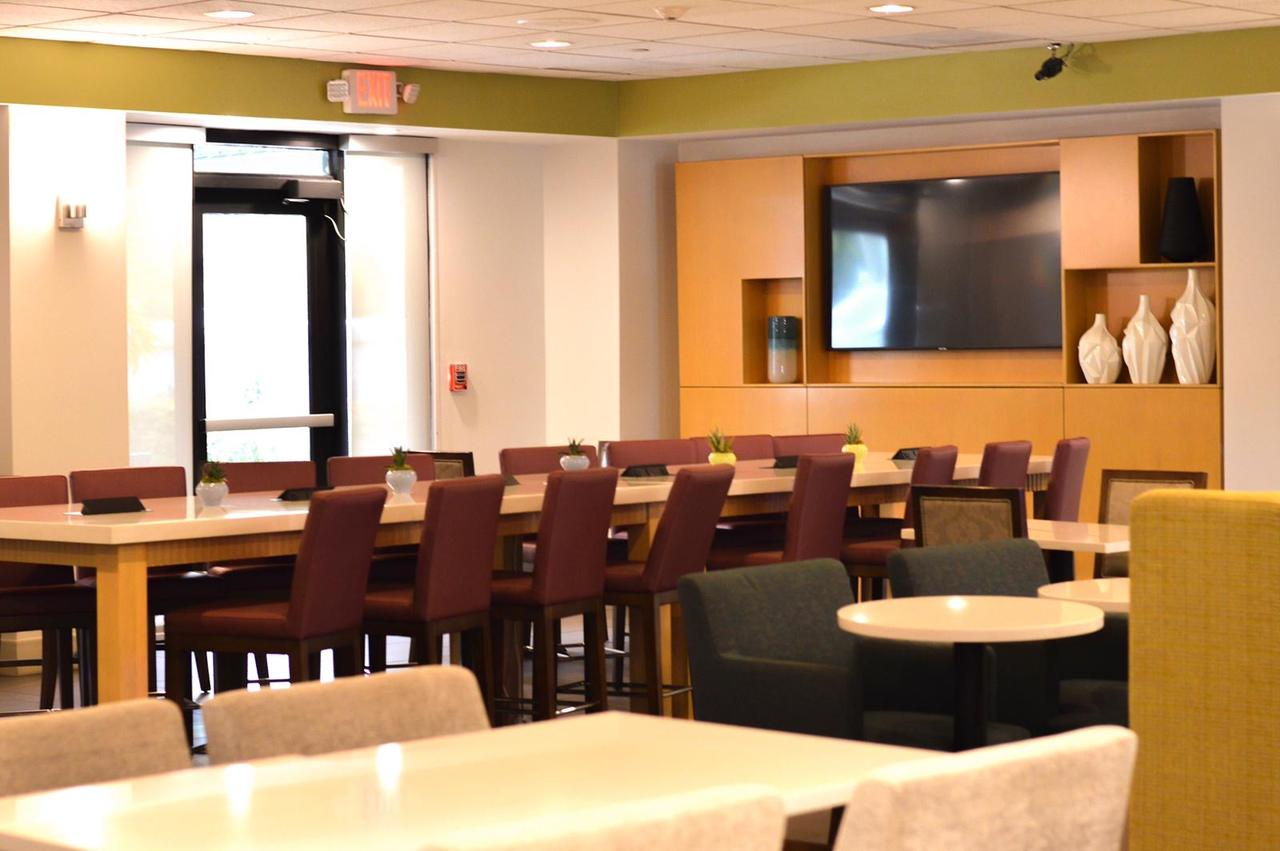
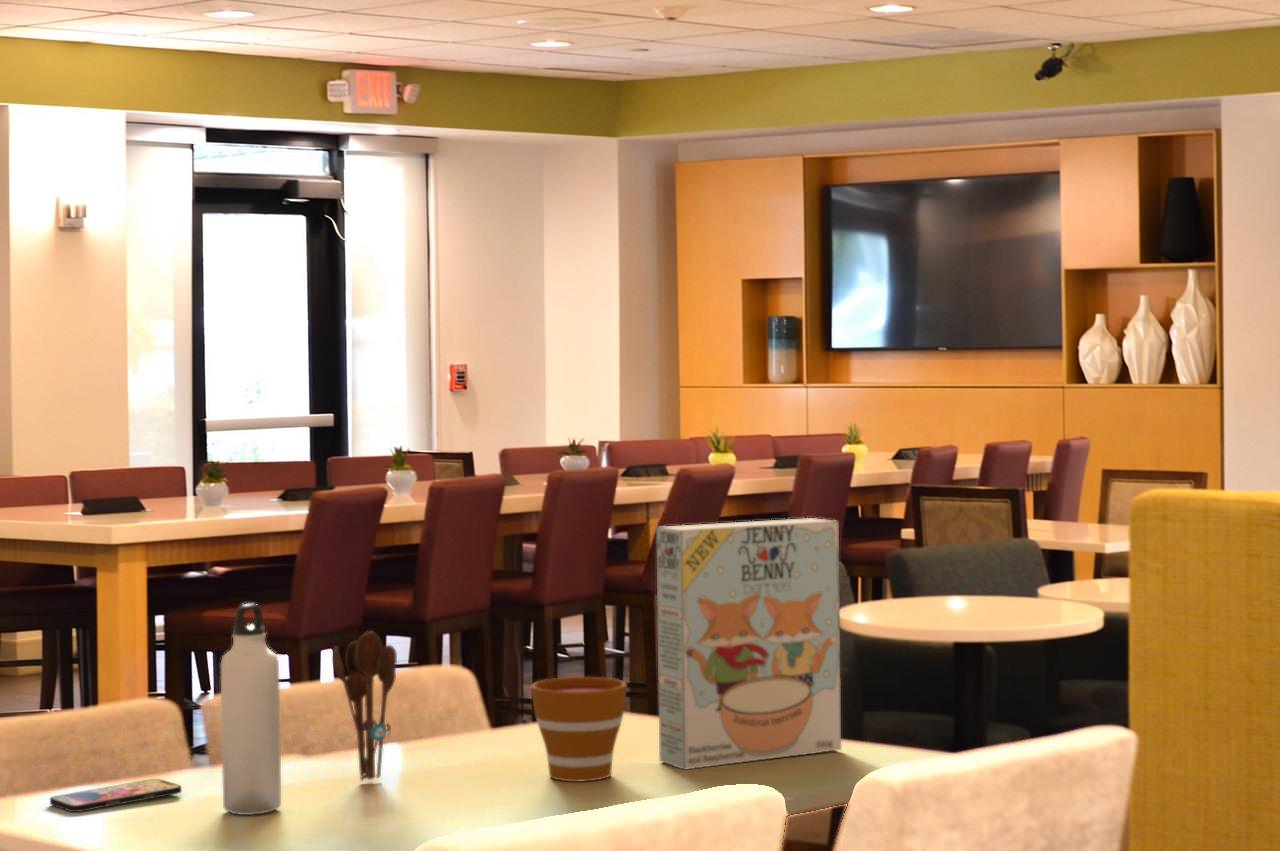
+ cereal box [656,517,842,771]
+ cup [530,676,628,783]
+ utensil holder [332,630,398,781]
+ water bottle [220,603,282,816]
+ smartphone [49,778,183,813]
